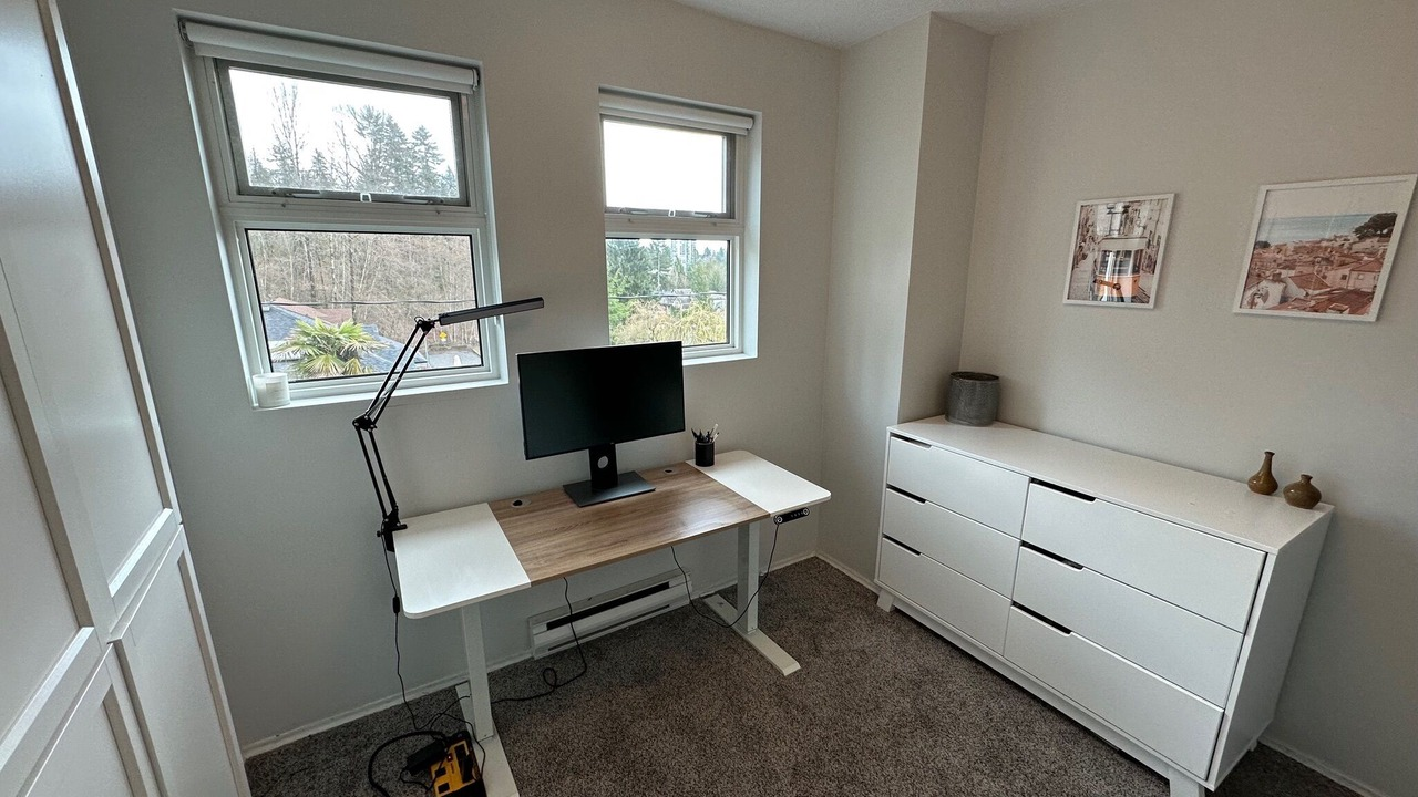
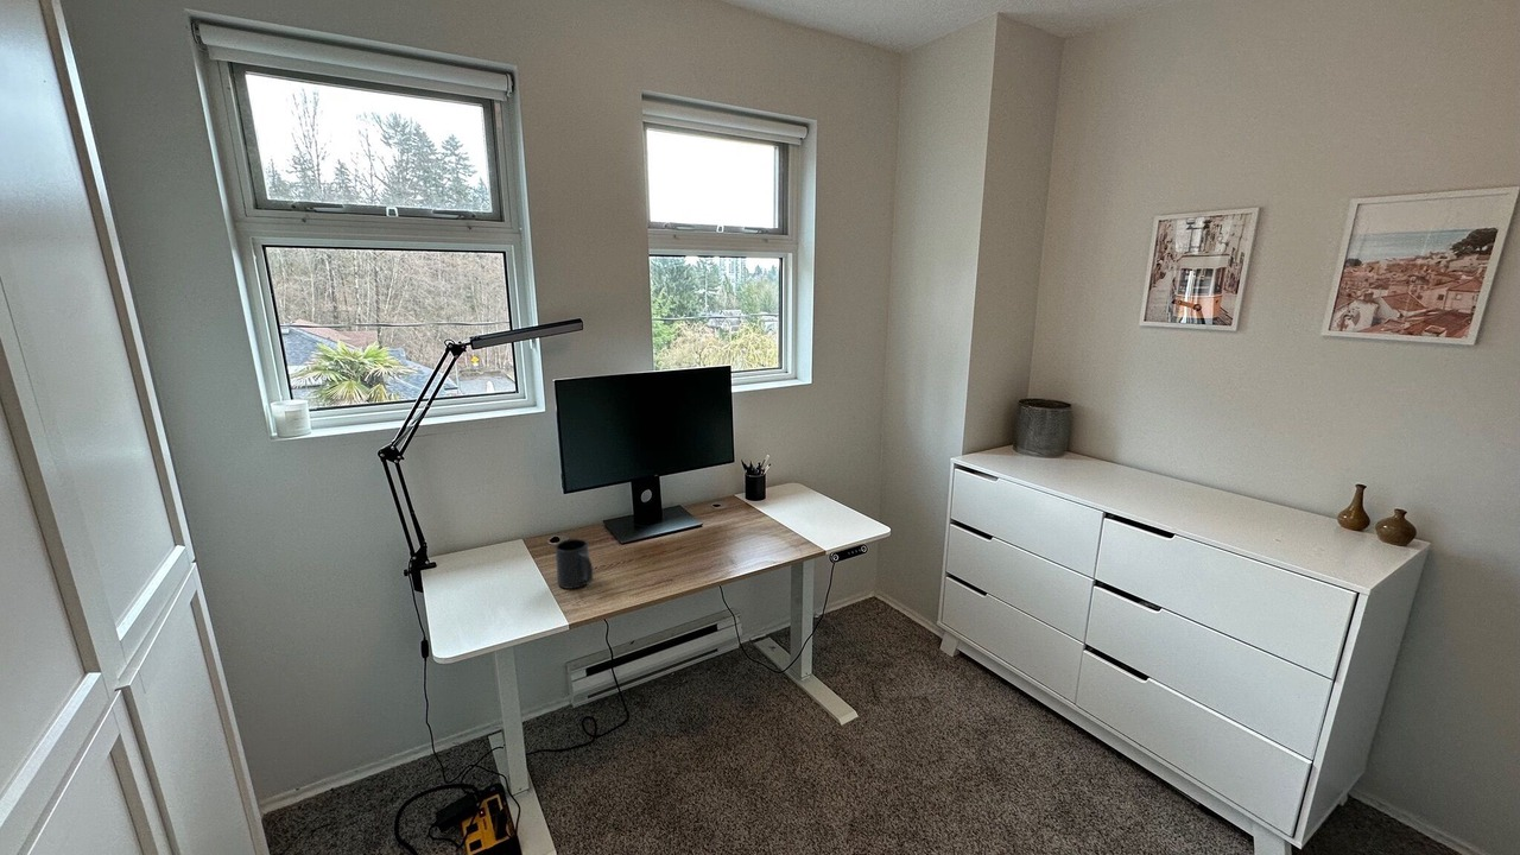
+ mug [553,538,594,590]
